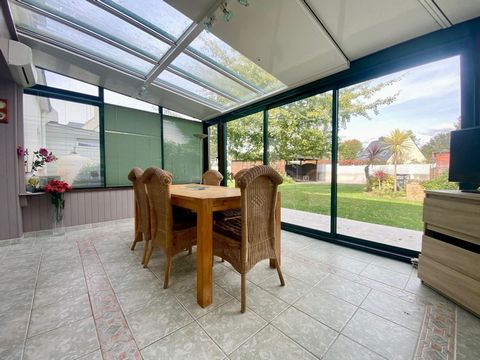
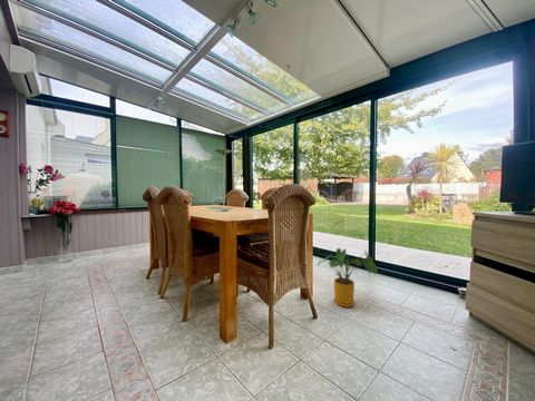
+ house plant [317,247,378,309]
